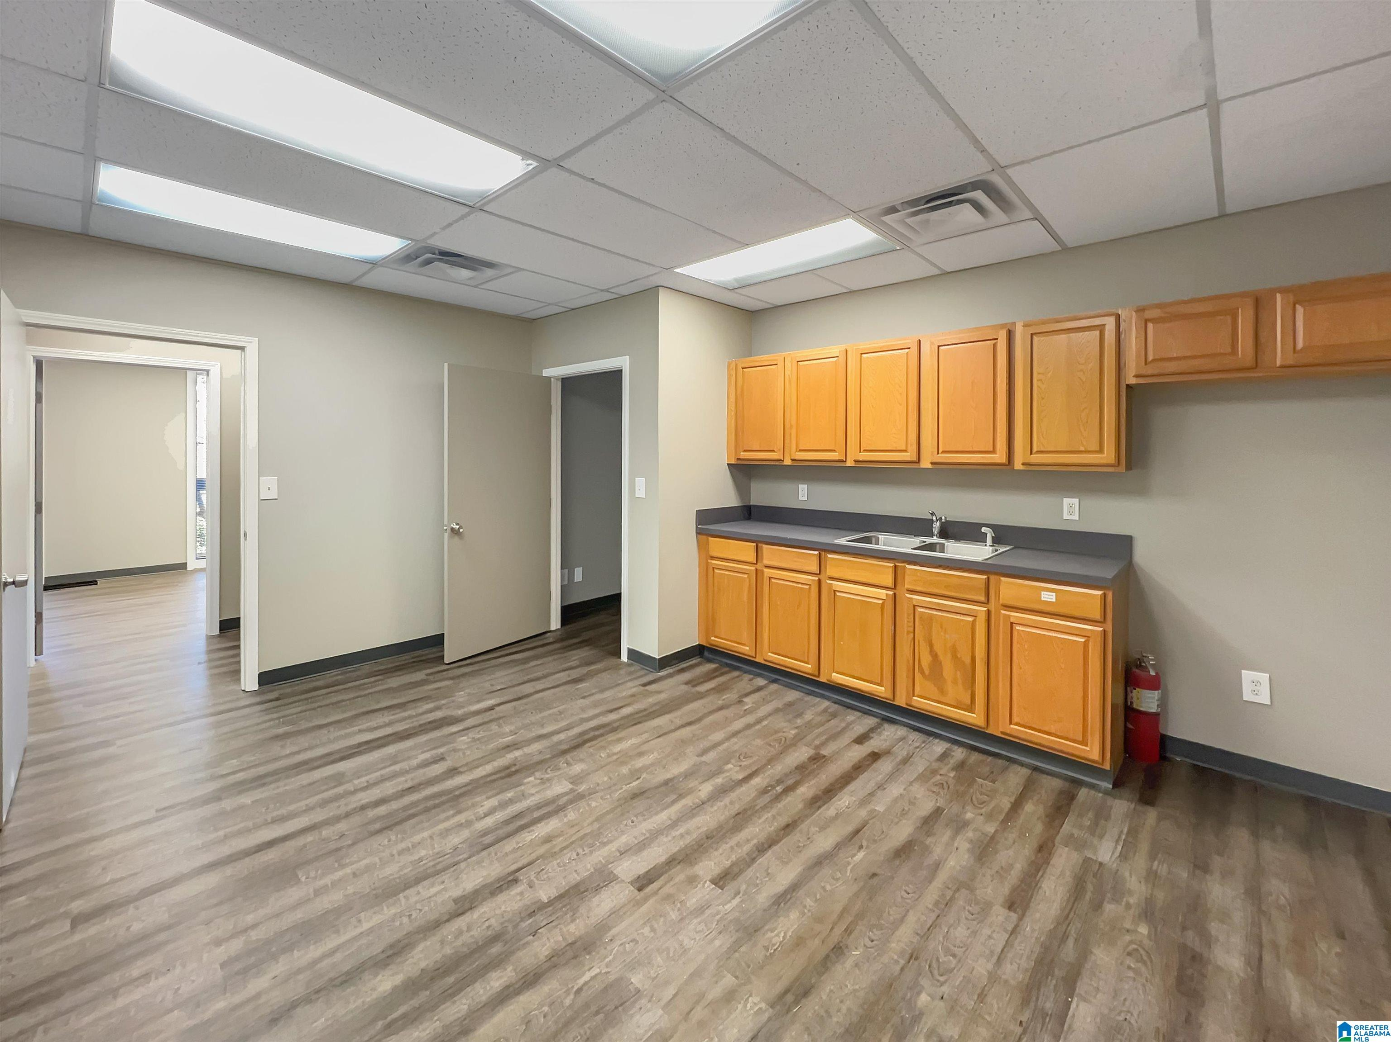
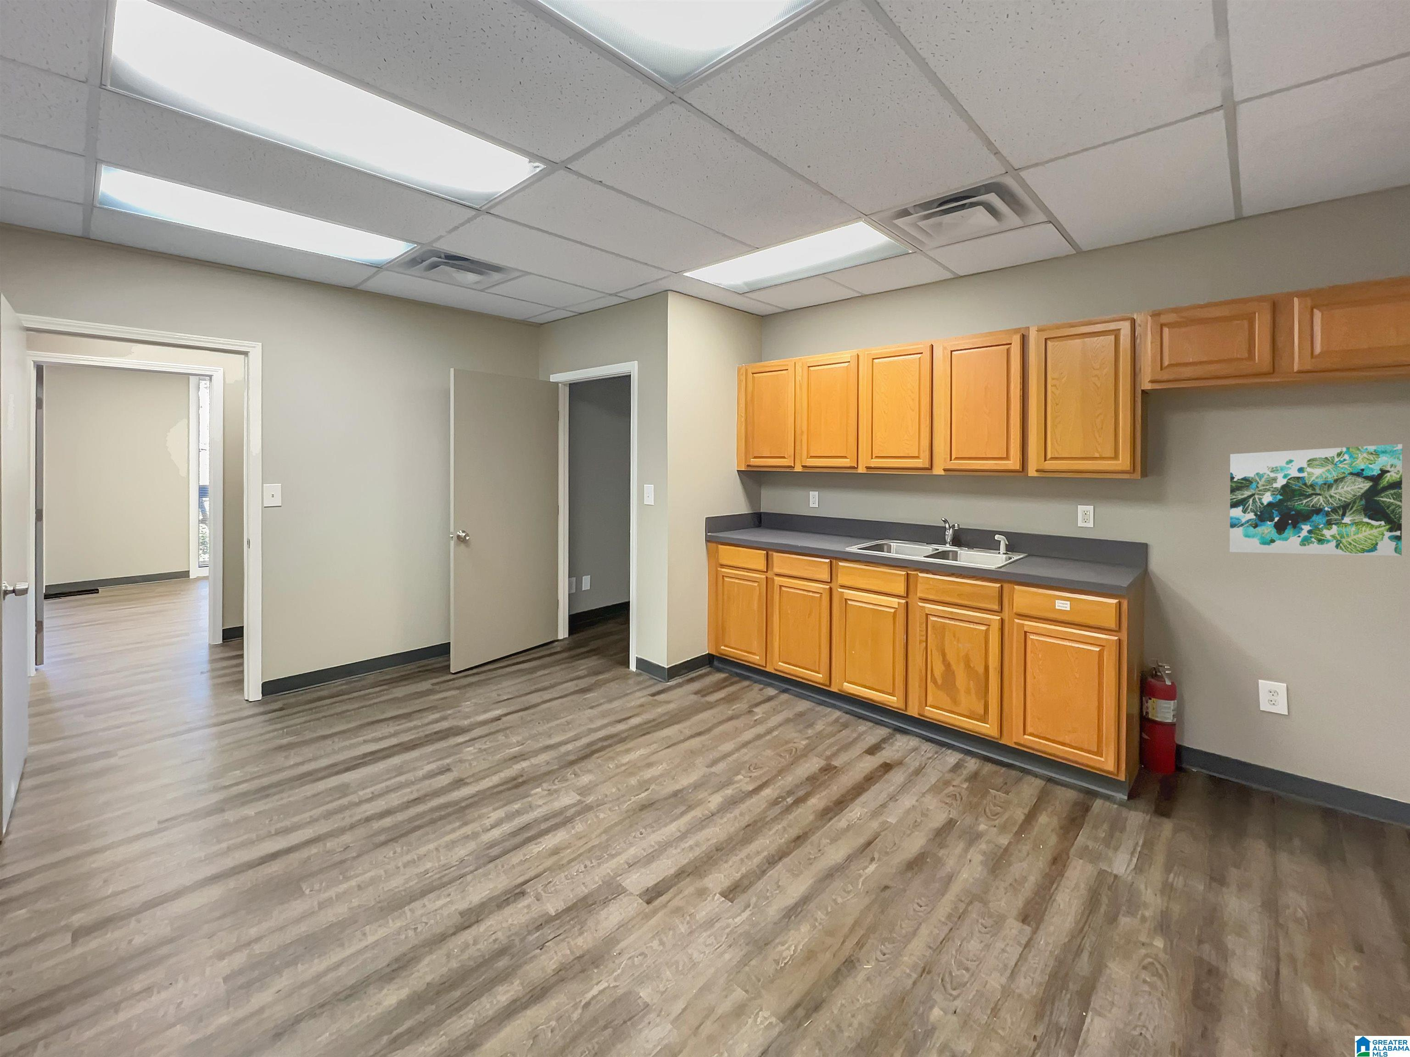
+ wall art [1229,444,1403,556]
